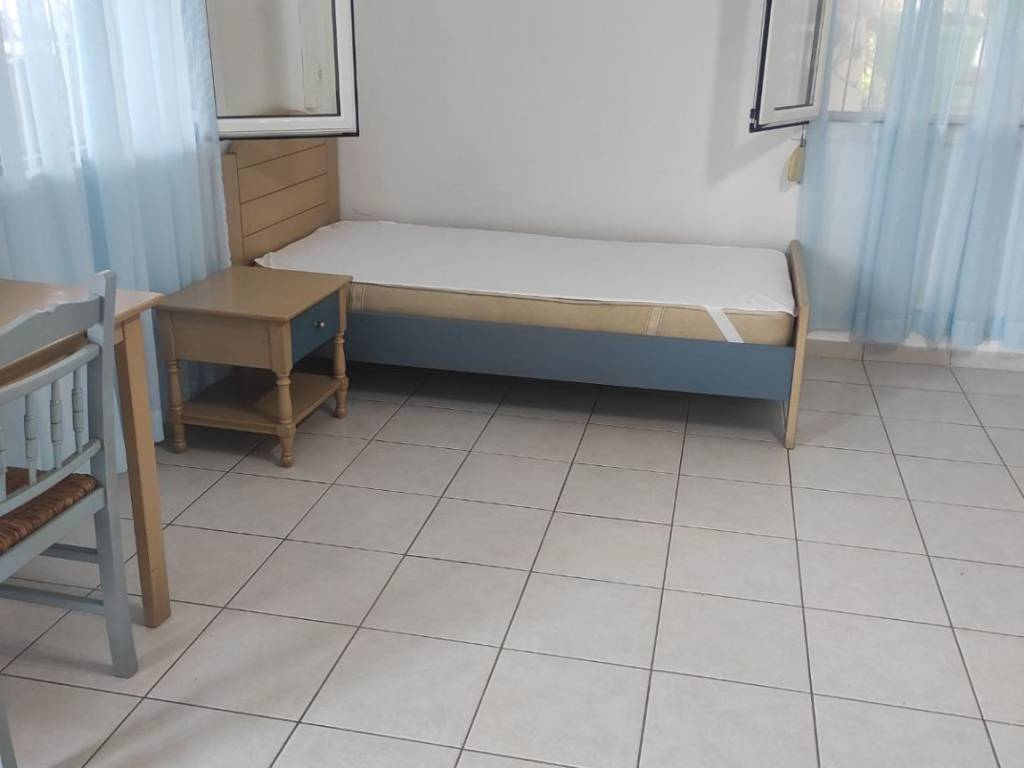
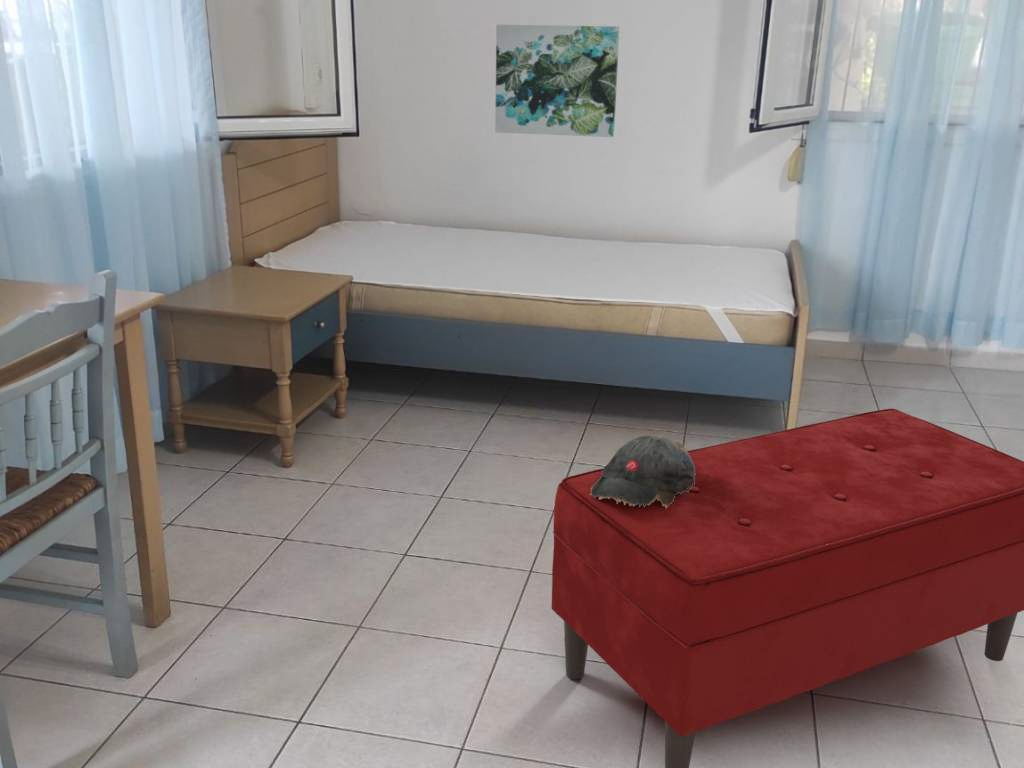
+ bench [551,408,1024,768]
+ wall art [494,24,620,138]
+ baseball cap [590,434,696,508]
